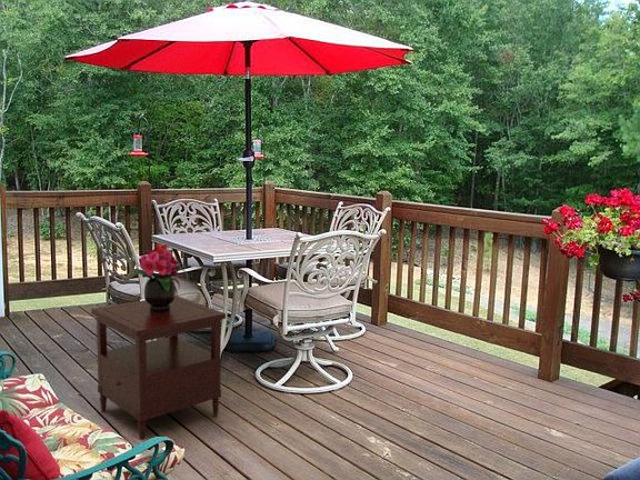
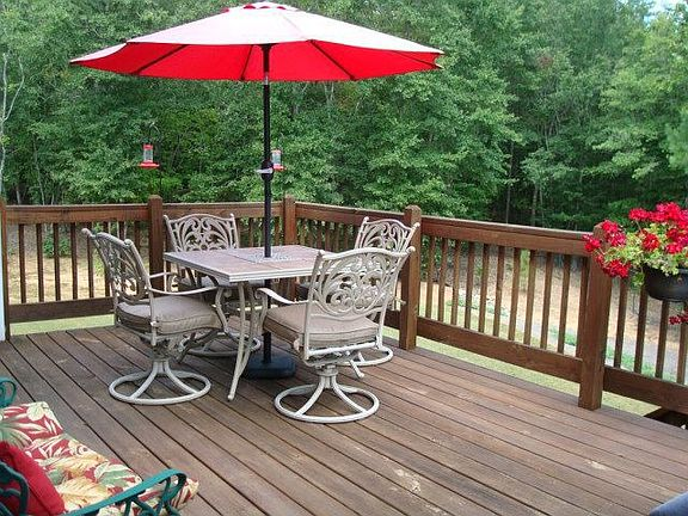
- potted flower [126,242,192,311]
- side table [90,294,227,441]
